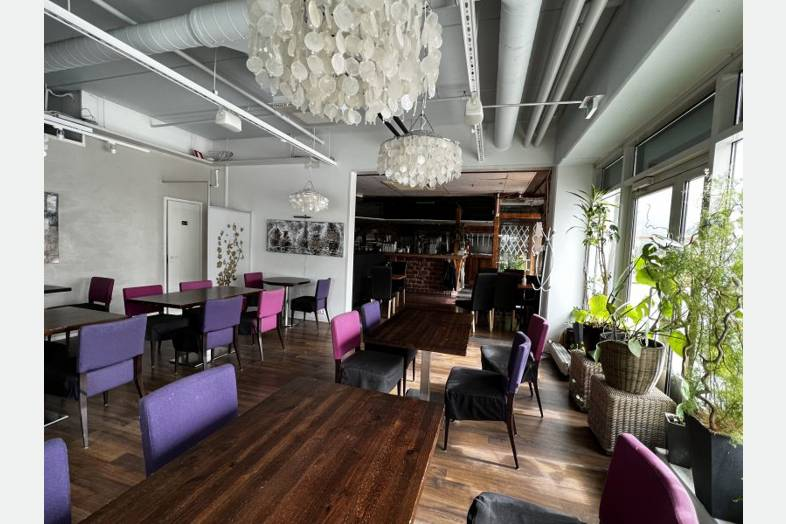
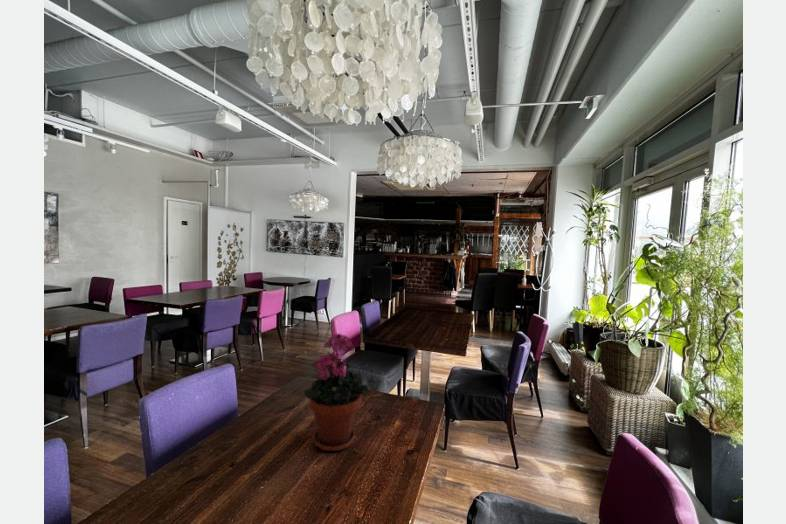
+ potted plant [302,332,369,452]
